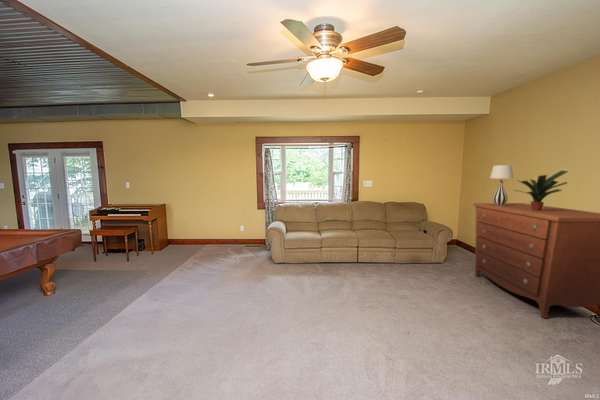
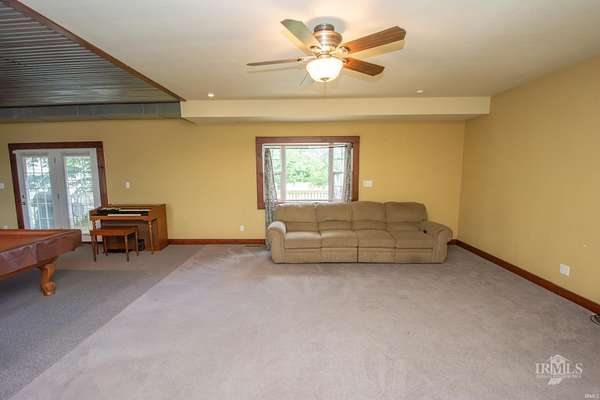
- potted plant [514,170,570,211]
- table lamp [489,164,514,206]
- dresser [472,202,600,319]
